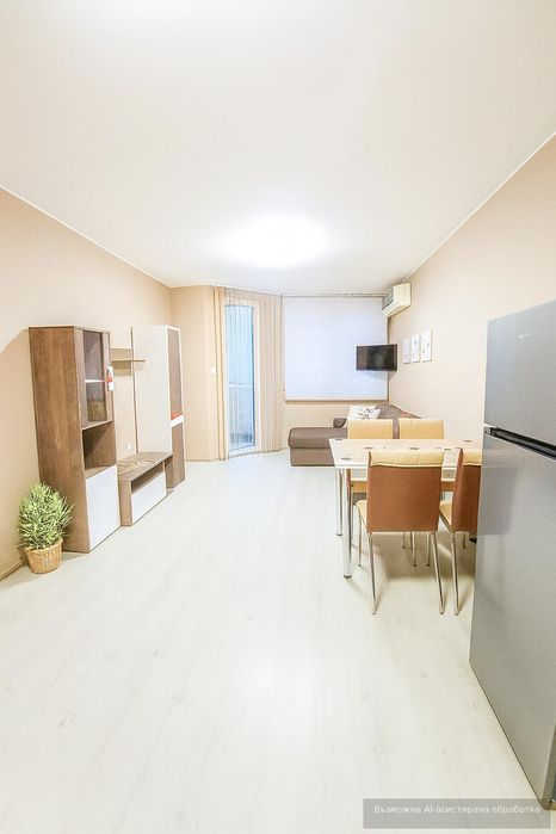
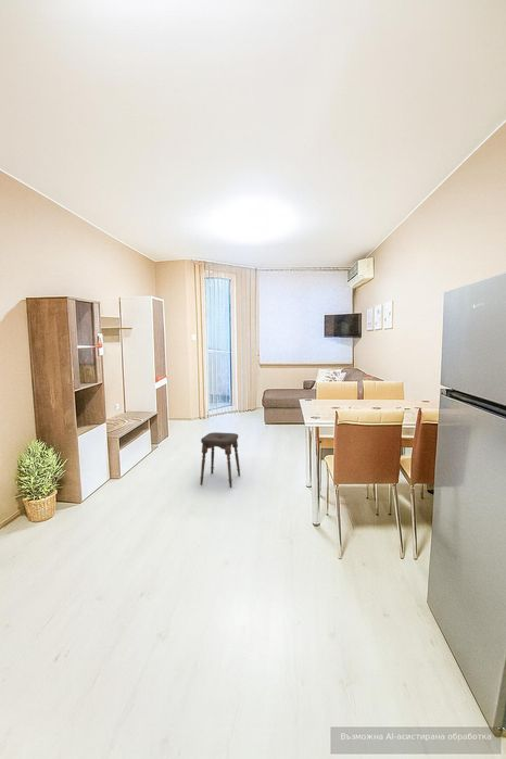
+ stool [200,431,241,489]
